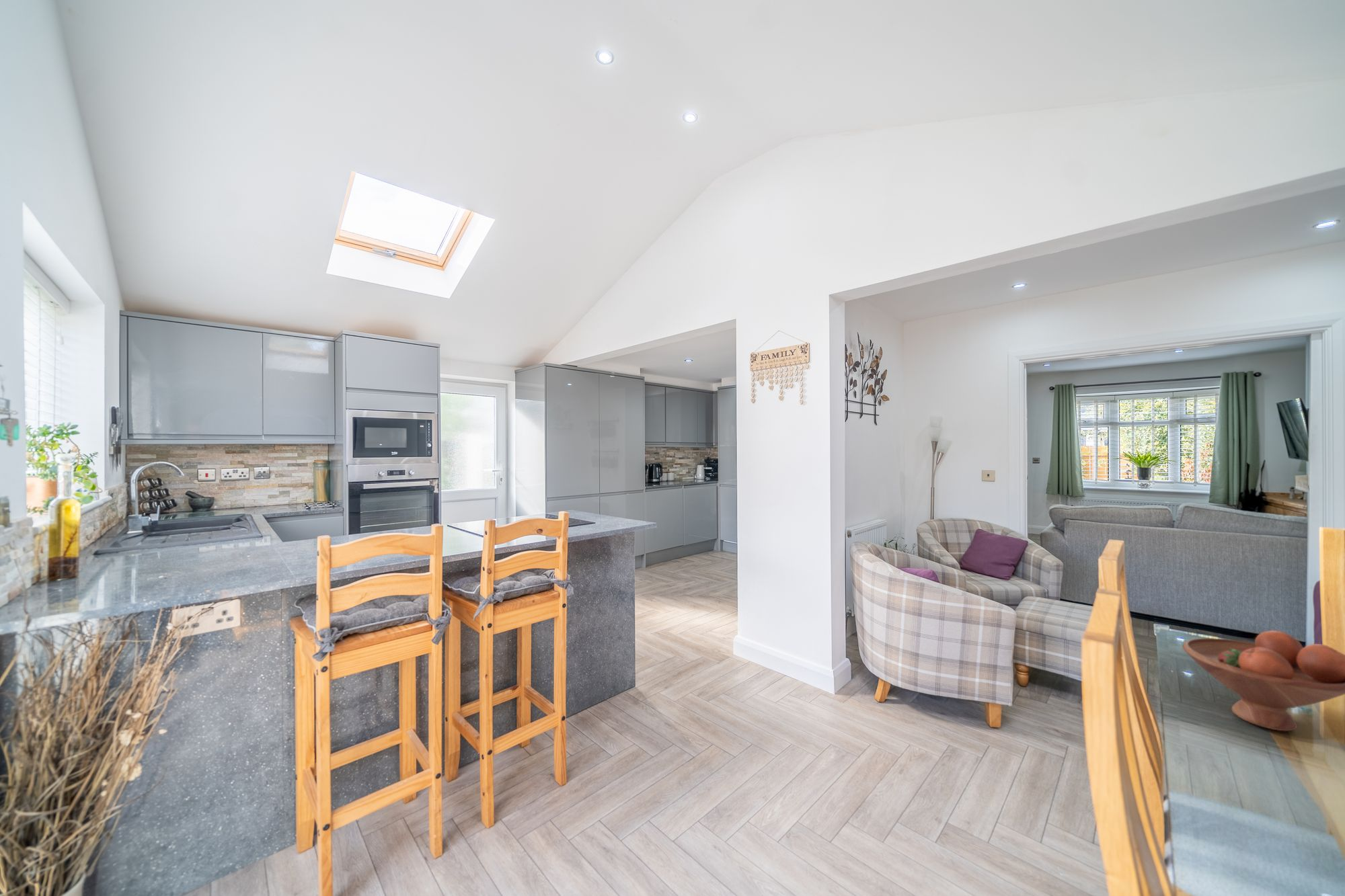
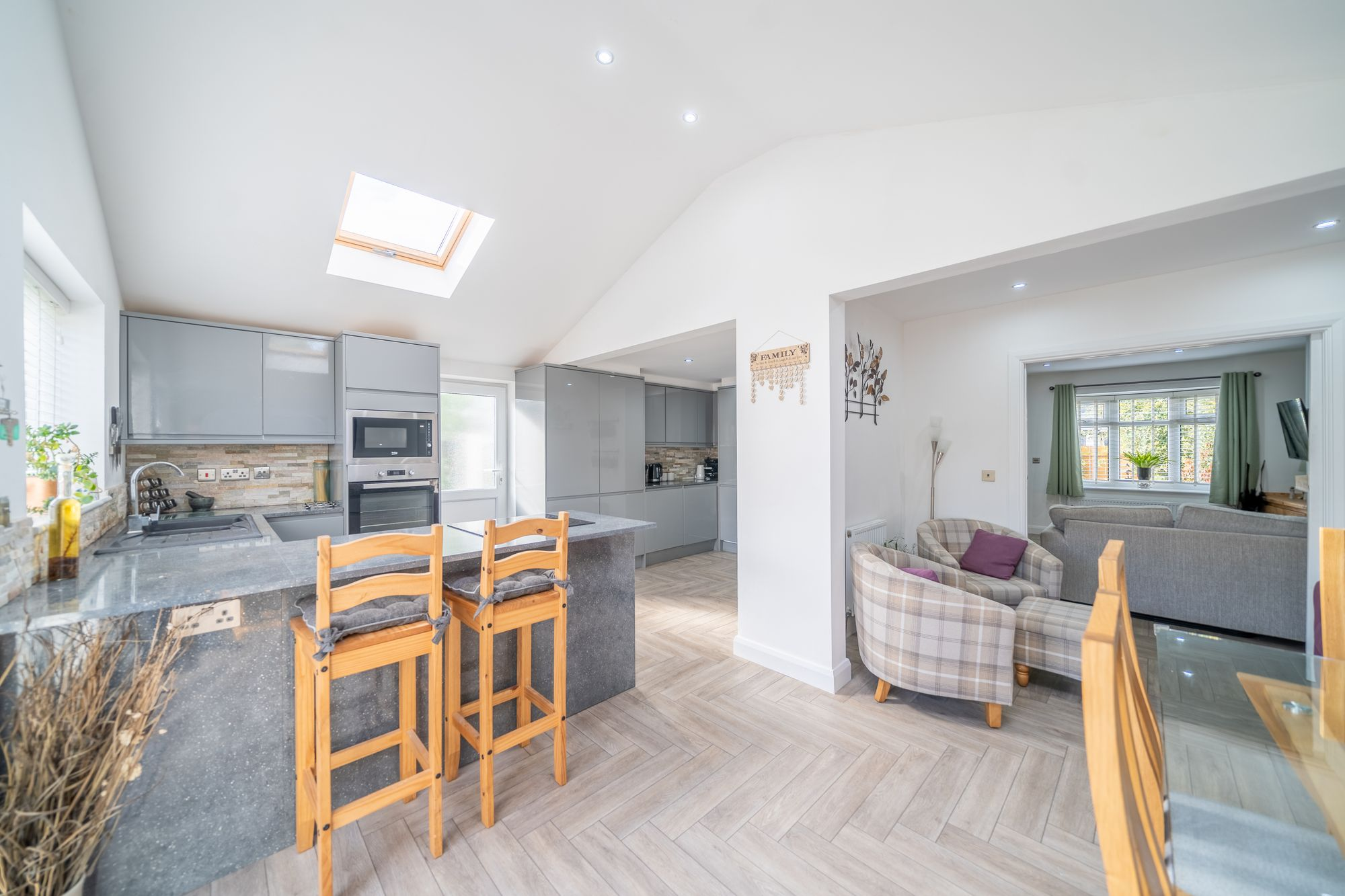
- fruit bowl [1182,630,1345,732]
